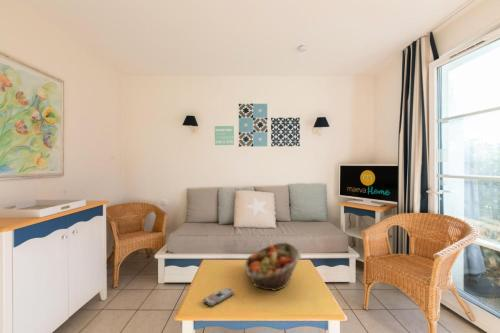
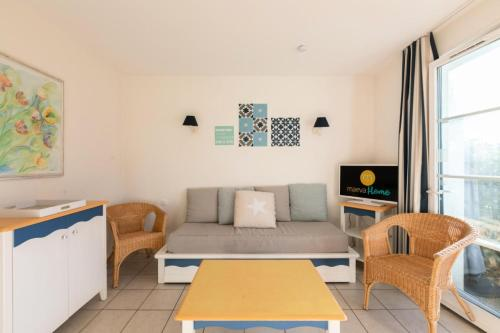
- fruit basket [244,241,302,292]
- remote control [202,287,235,307]
